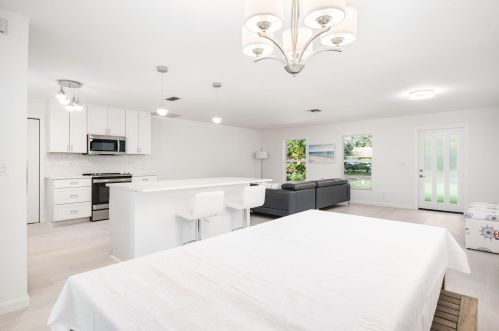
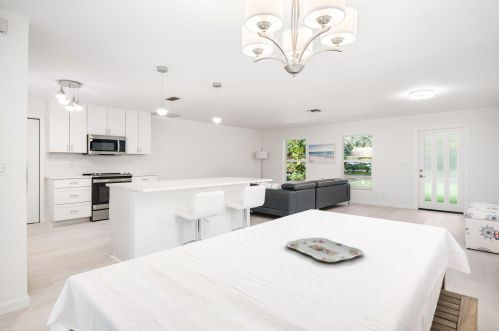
+ serving tray [285,237,364,263]
